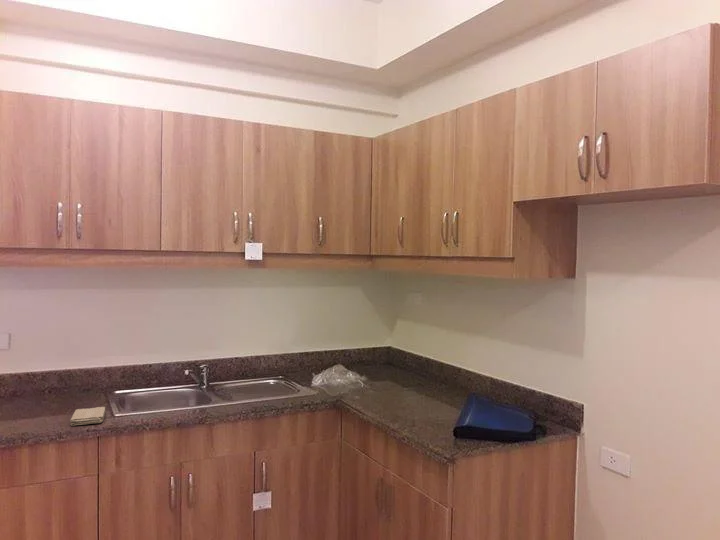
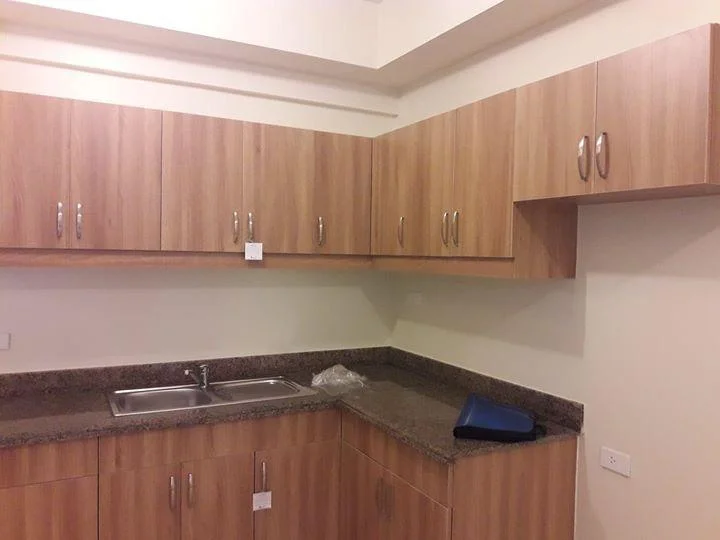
- washcloth [69,406,106,427]
